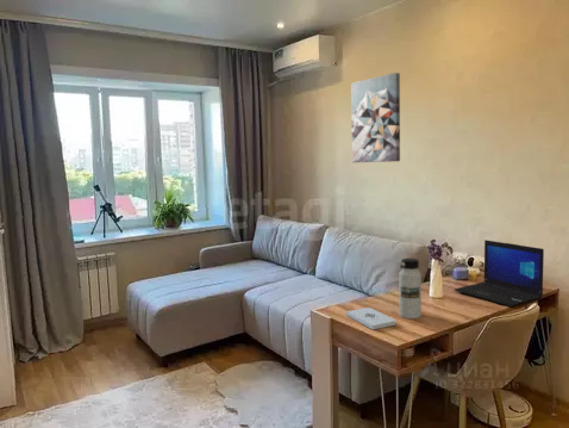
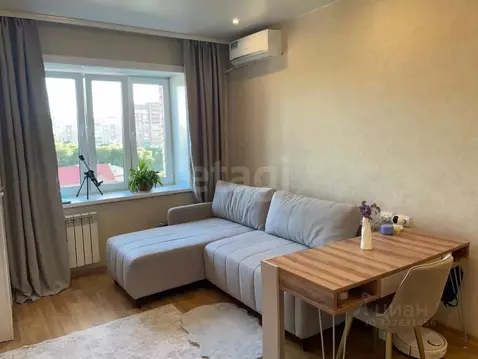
- water bottle [398,258,423,320]
- notepad [345,306,396,330]
- laptop [454,238,545,308]
- wall art [350,72,401,163]
